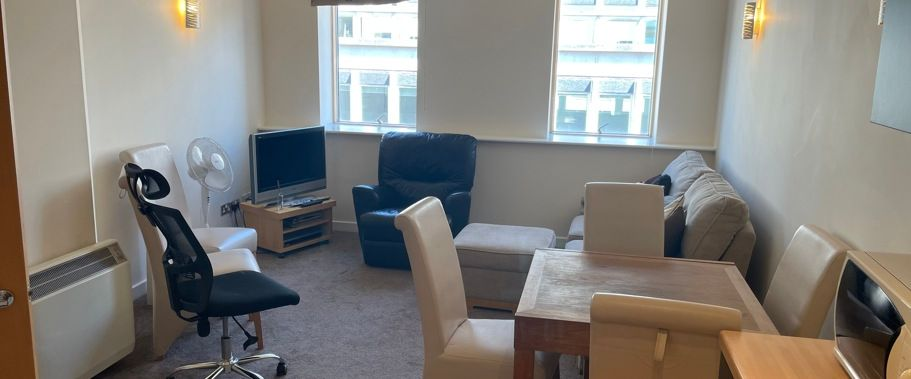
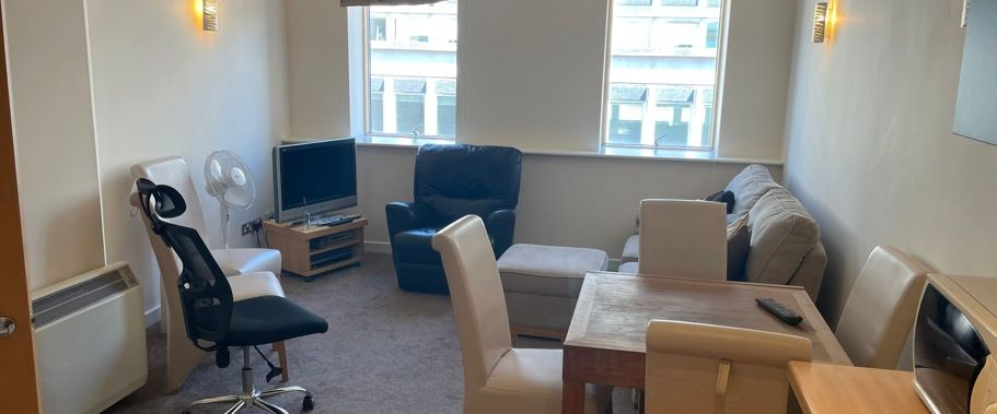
+ remote control [754,297,804,324]
